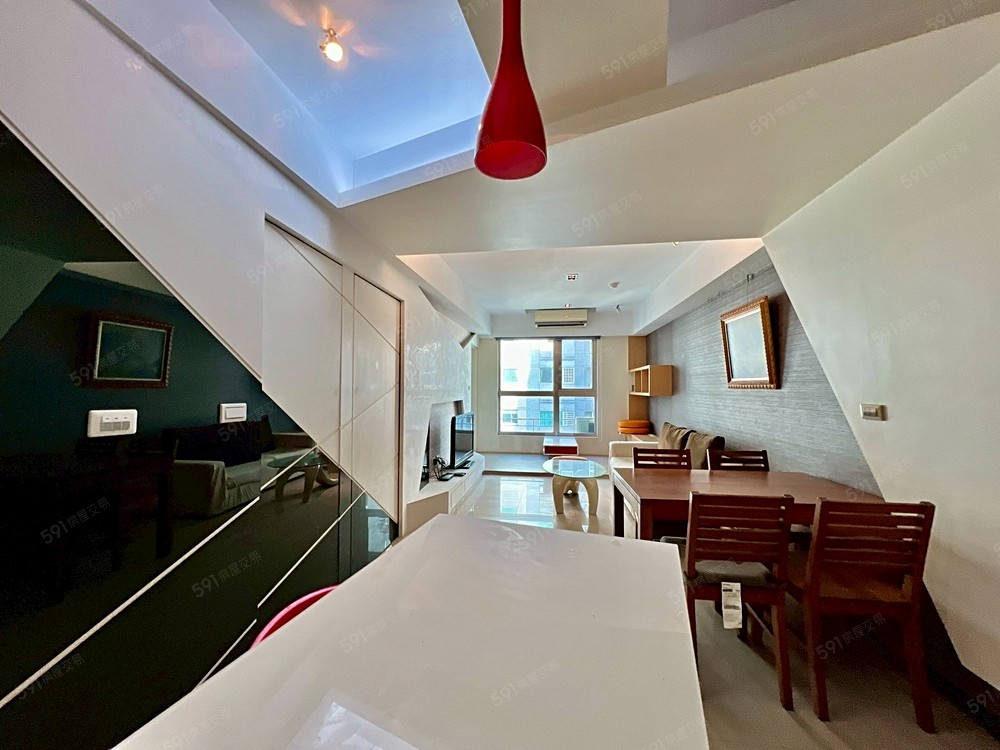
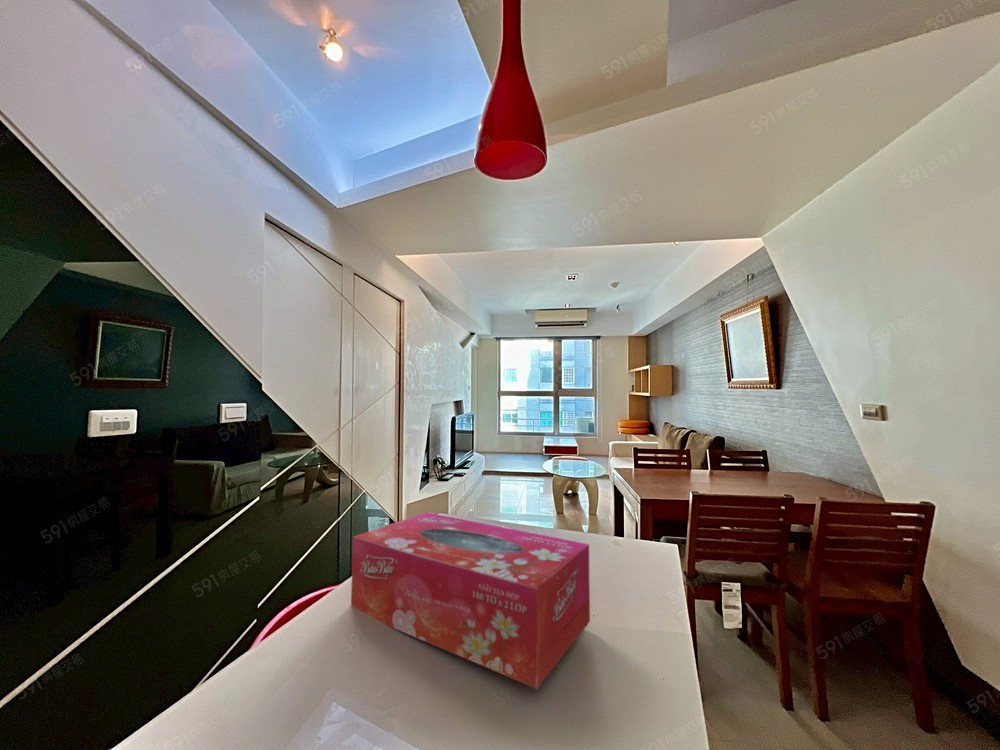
+ tissue box [350,511,591,690]
